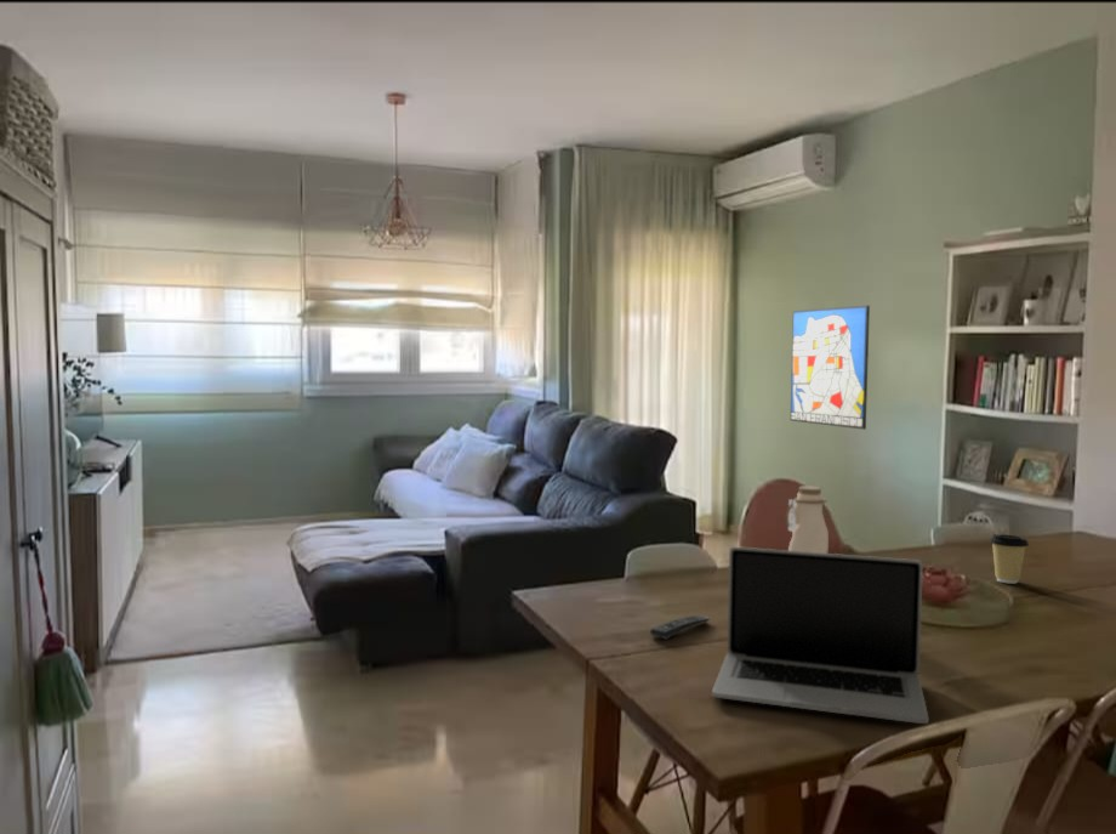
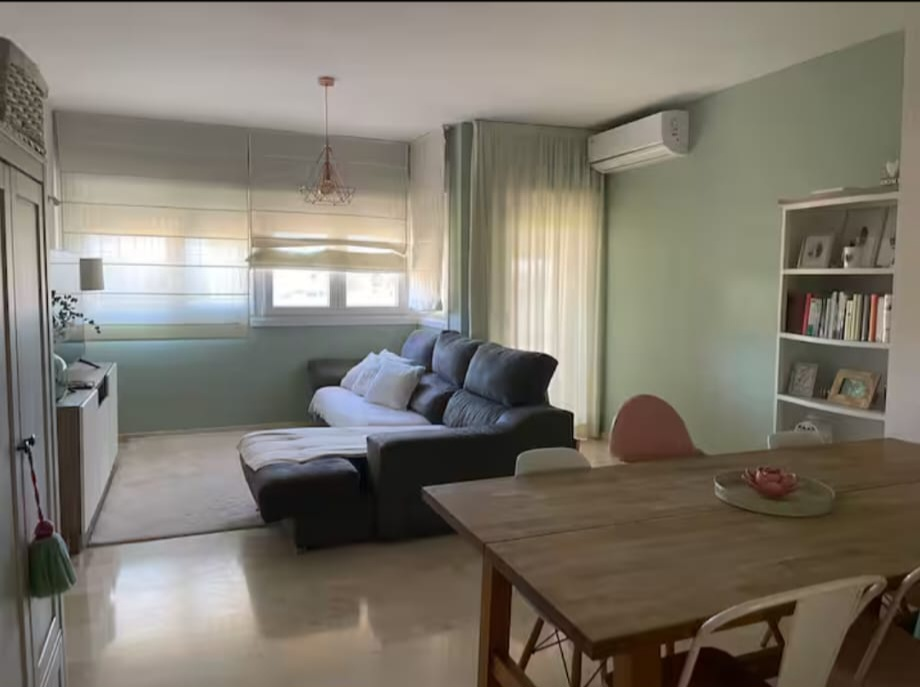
- water bottle [785,486,830,554]
- coffee cup [989,533,1030,585]
- remote control [649,614,711,641]
- wall art [790,305,871,431]
- laptop [711,545,929,725]
